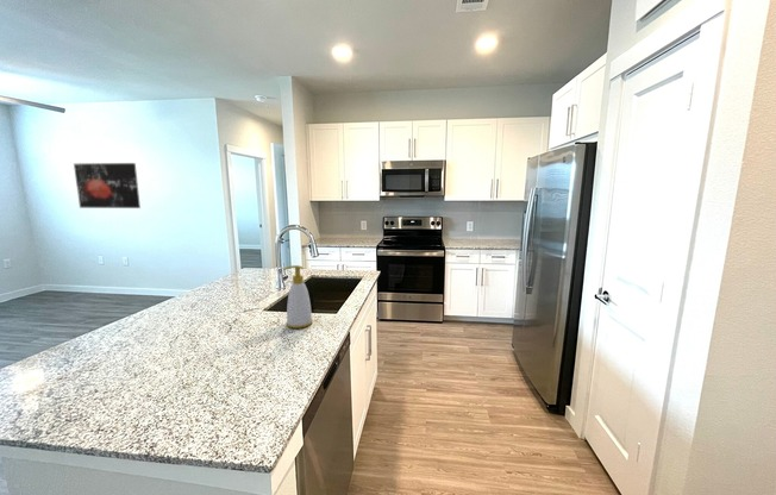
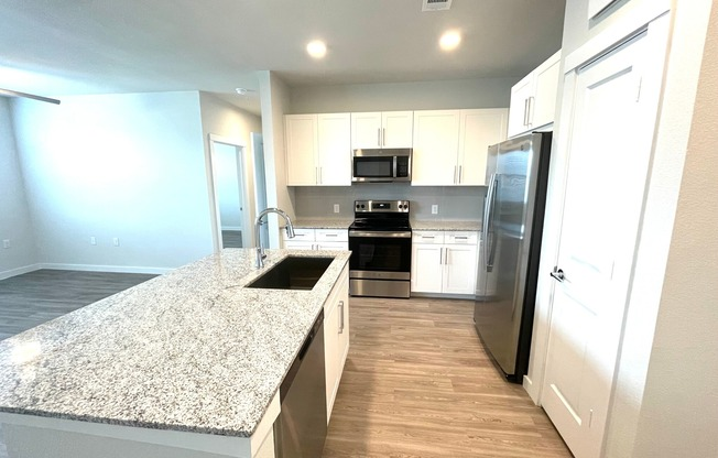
- soap bottle [282,264,314,330]
- wall art [73,162,142,209]
